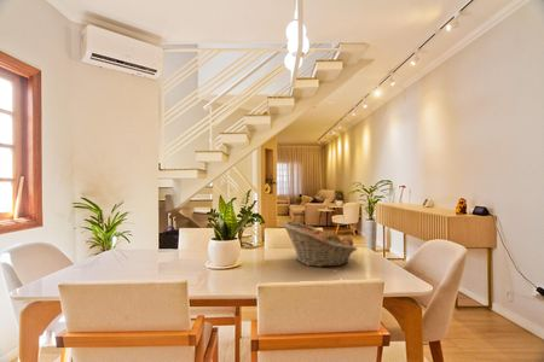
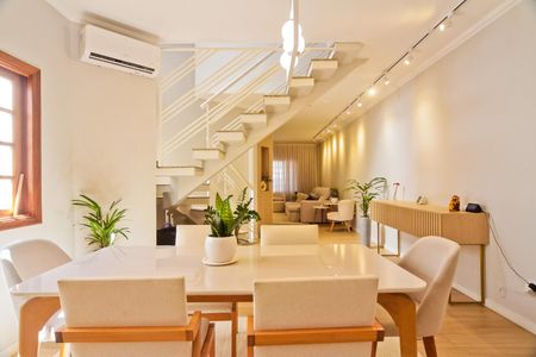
- fruit basket [282,221,358,268]
